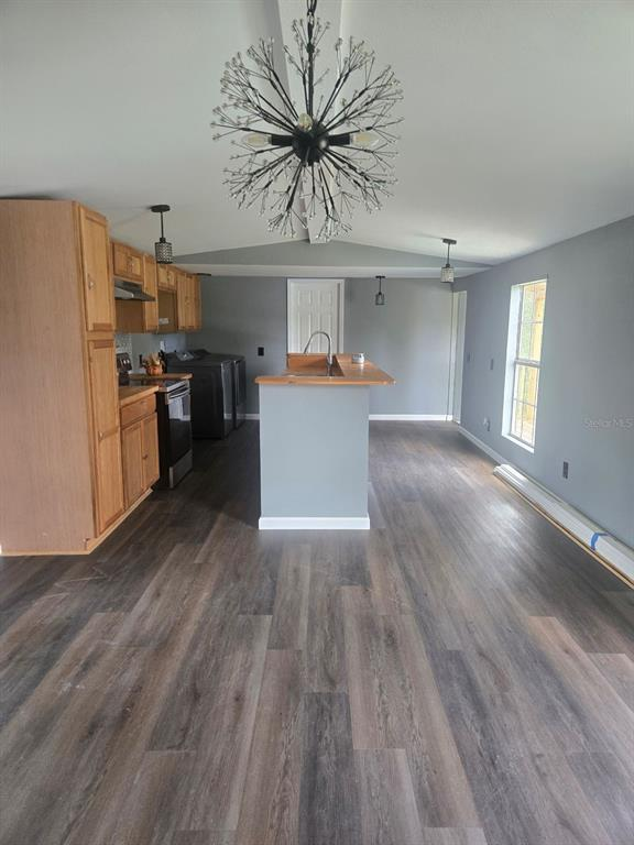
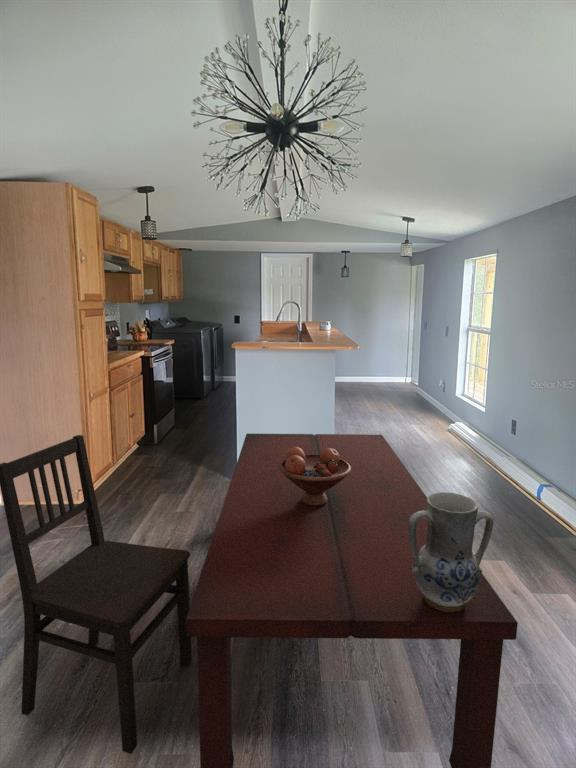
+ dining table [186,433,519,768]
+ dining chair [0,434,193,755]
+ vase [408,491,494,612]
+ fruit bowl [279,447,351,506]
